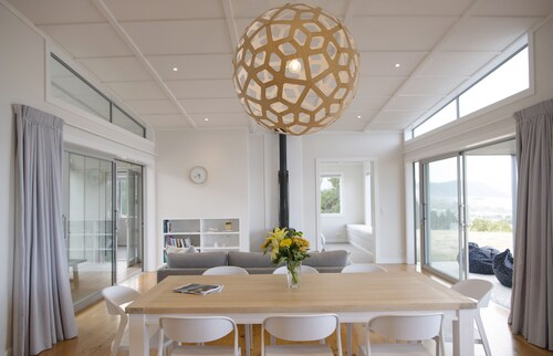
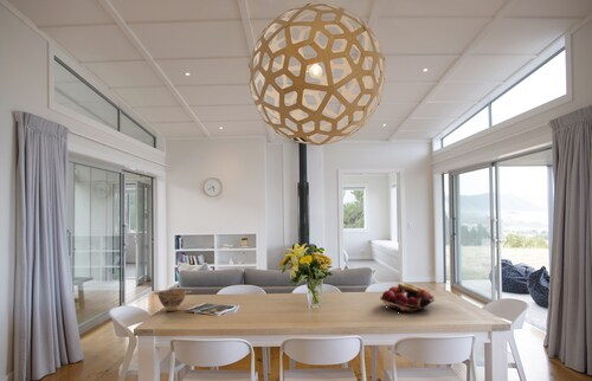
+ fruit basket [379,283,436,314]
+ bowl [152,289,193,312]
